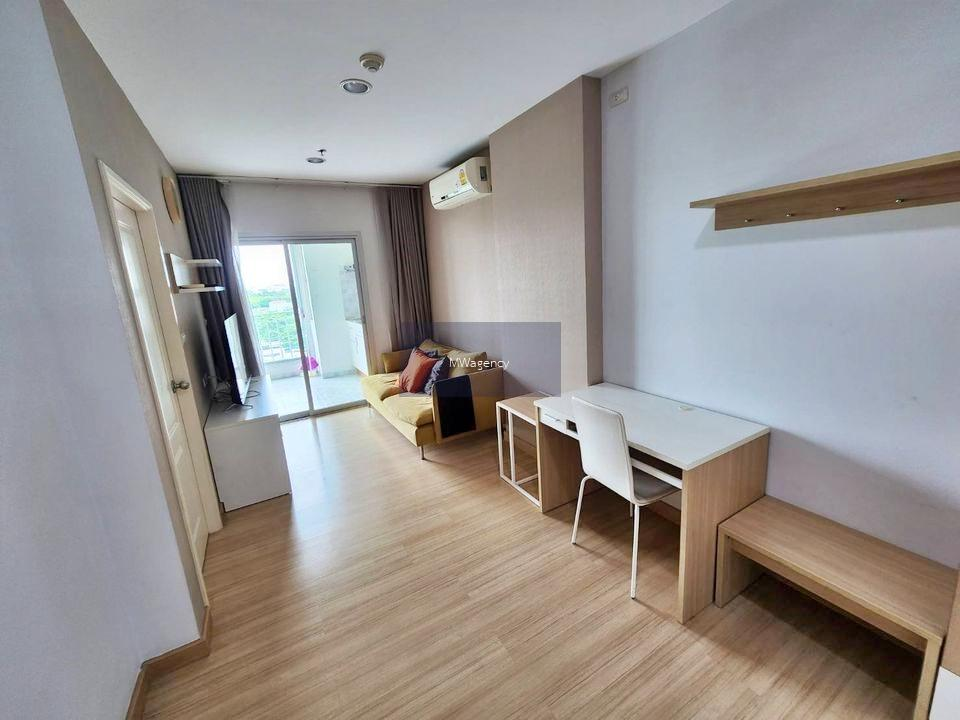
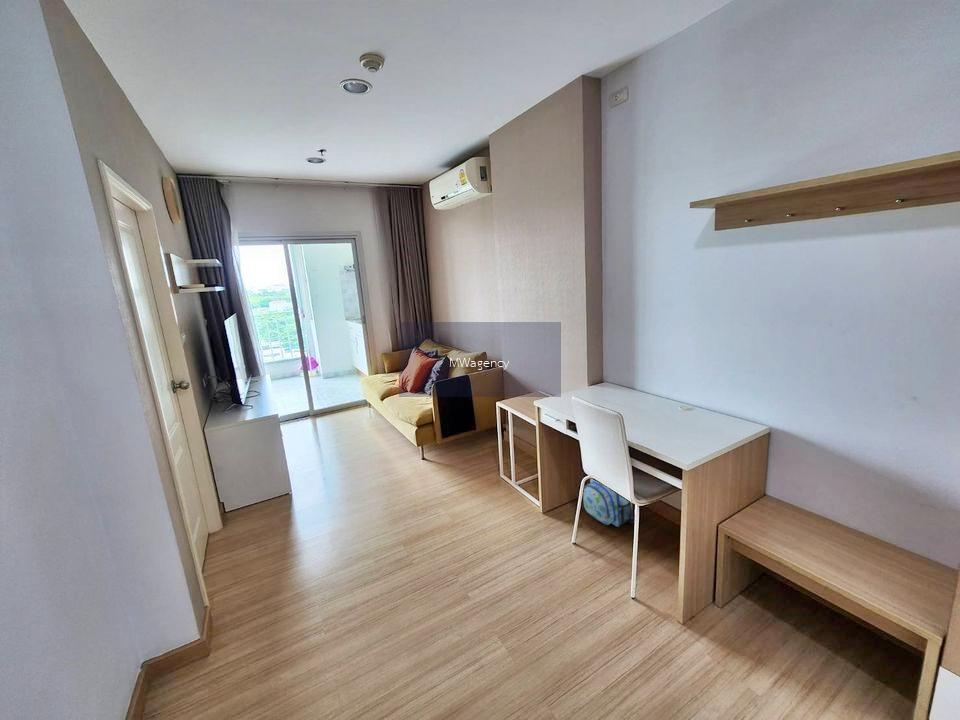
+ backpack [582,478,635,528]
